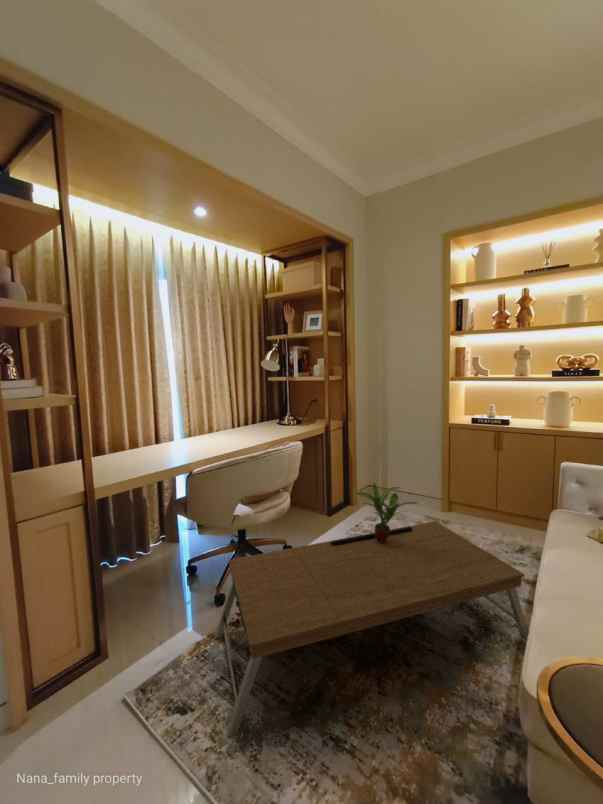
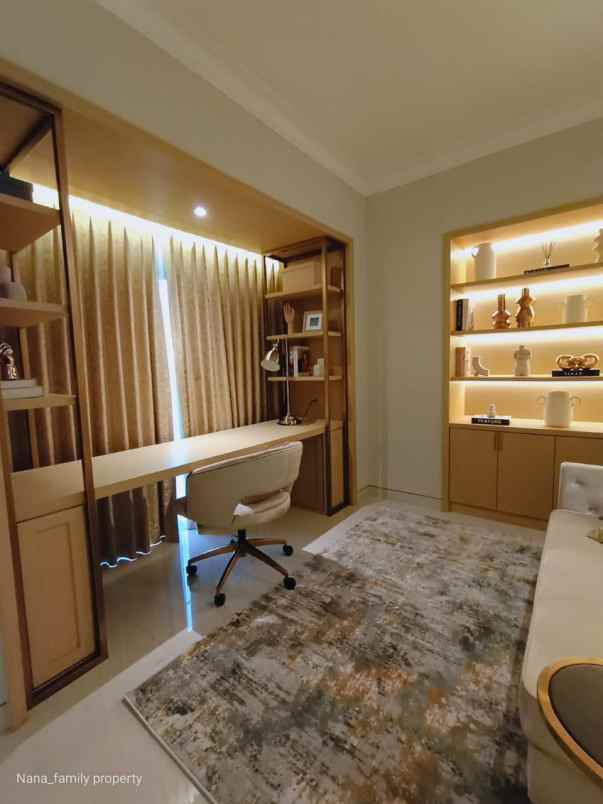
- coffee table [214,520,529,739]
- potted plant [354,482,419,543]
